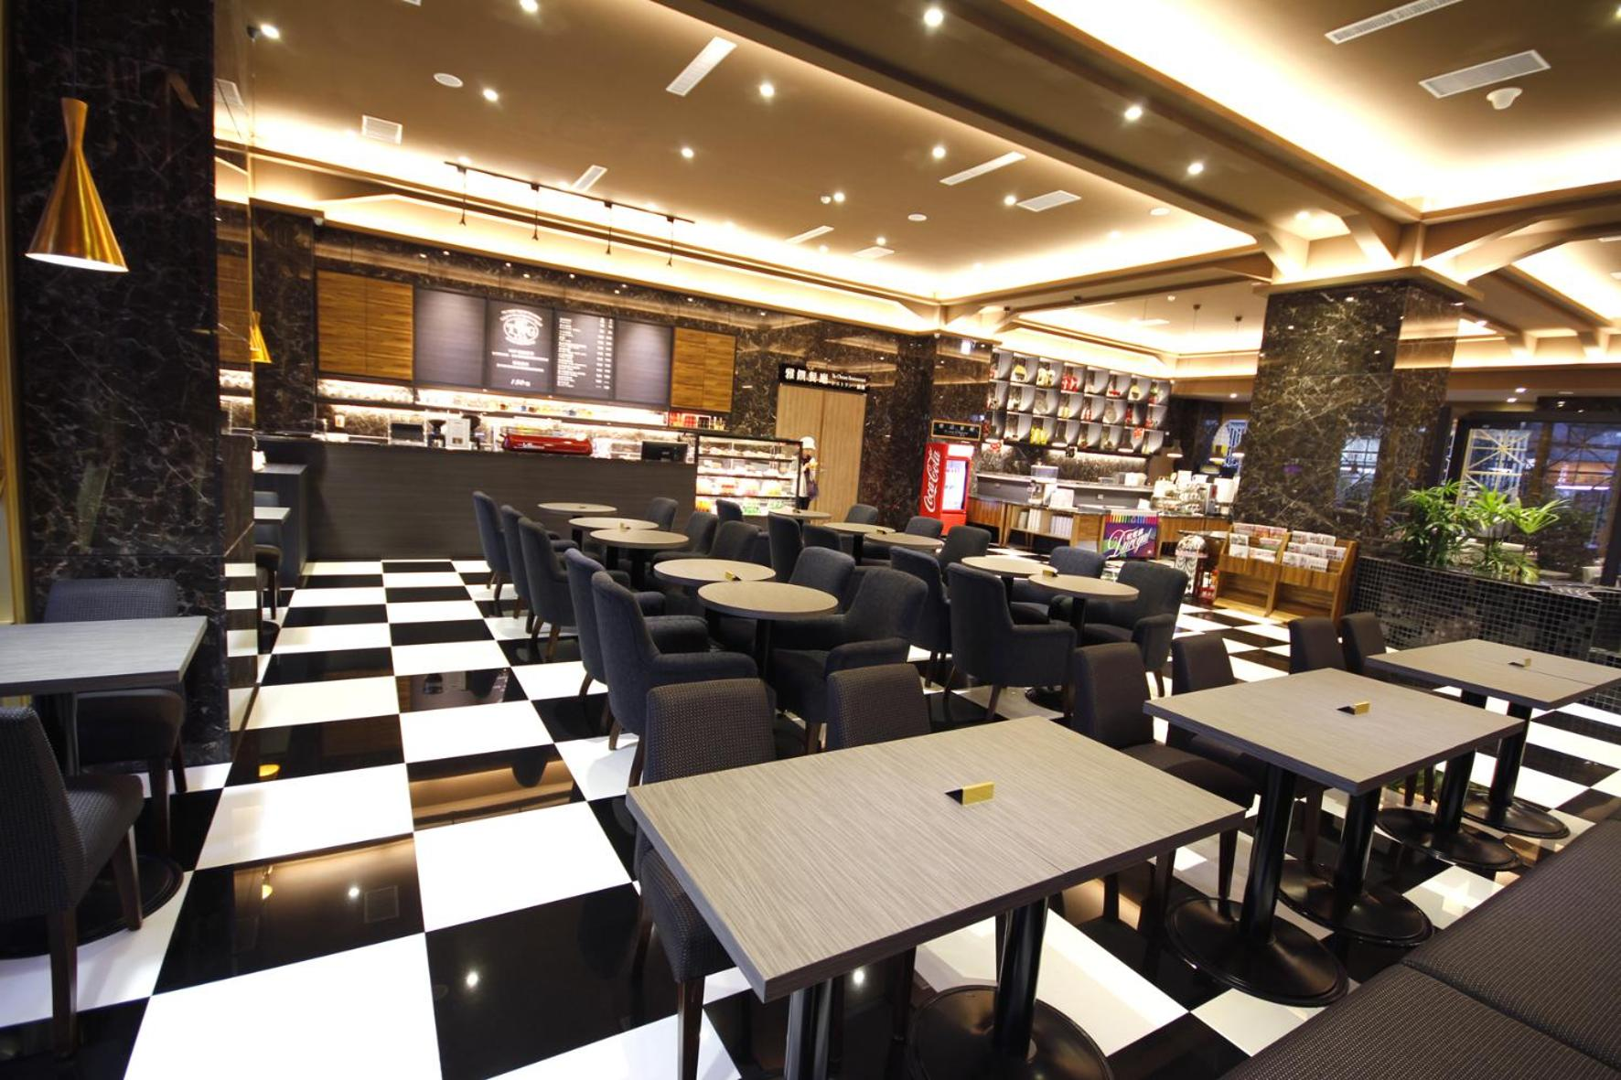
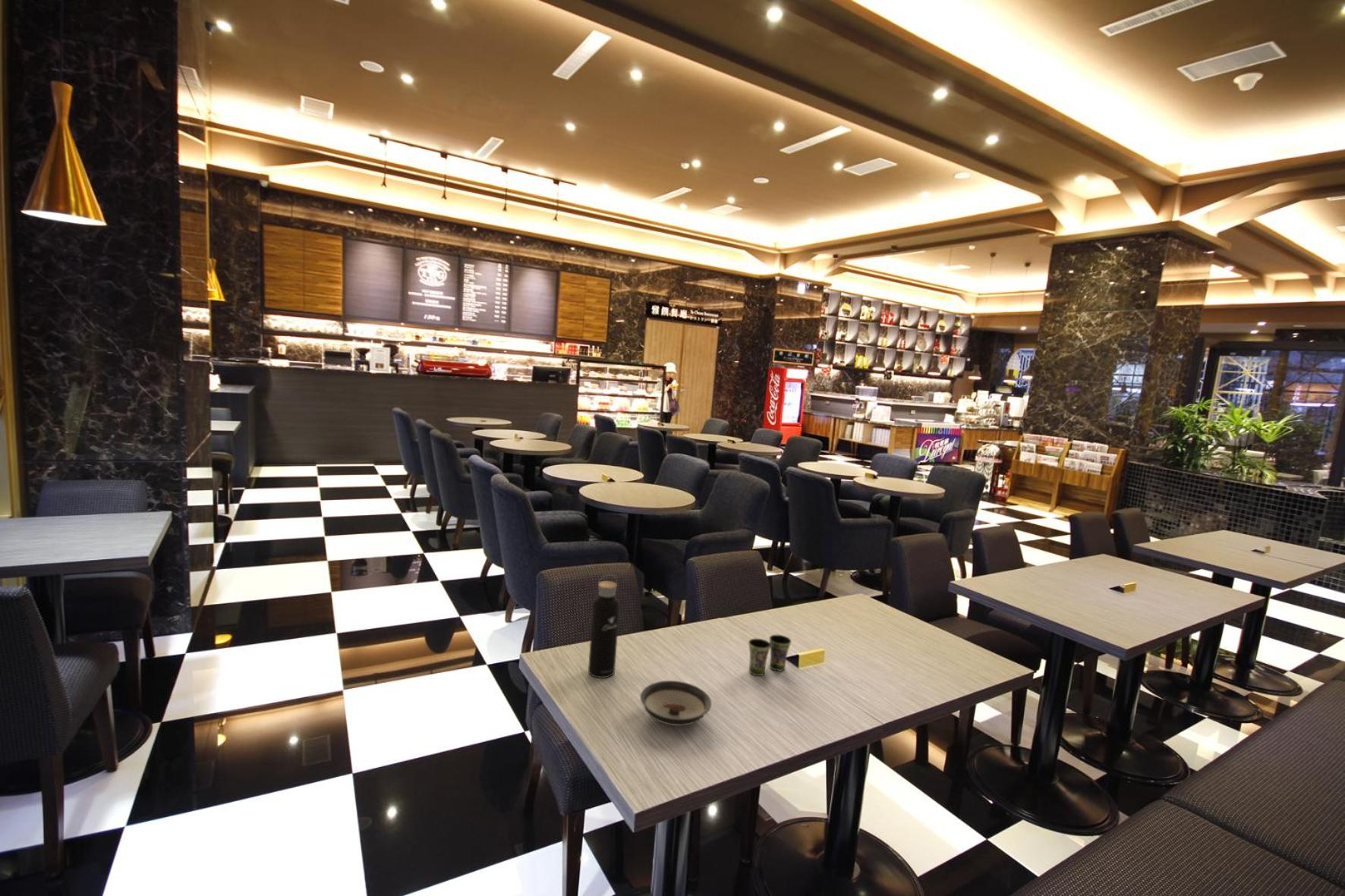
+ cup [748,634,792,677]
+ water bottle [587,574,620,679]
+ saucer [640,680,712,727]
